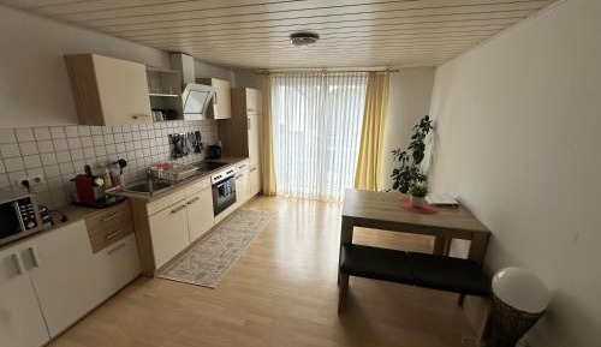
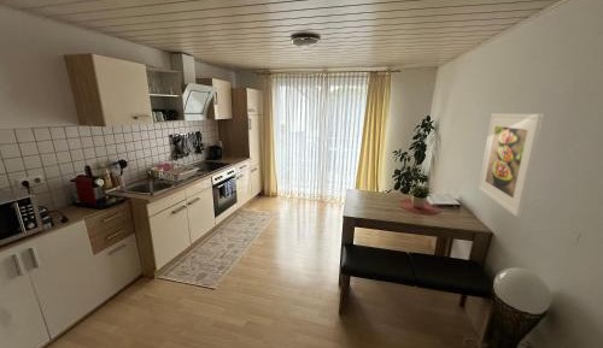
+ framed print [478,112,545,218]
